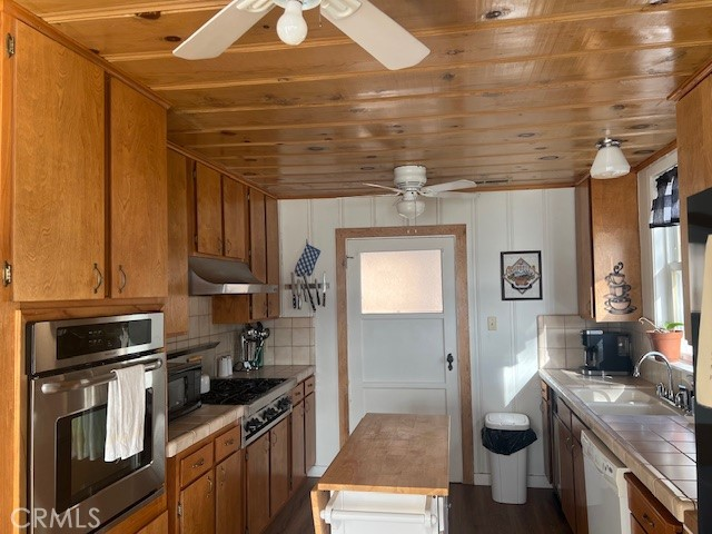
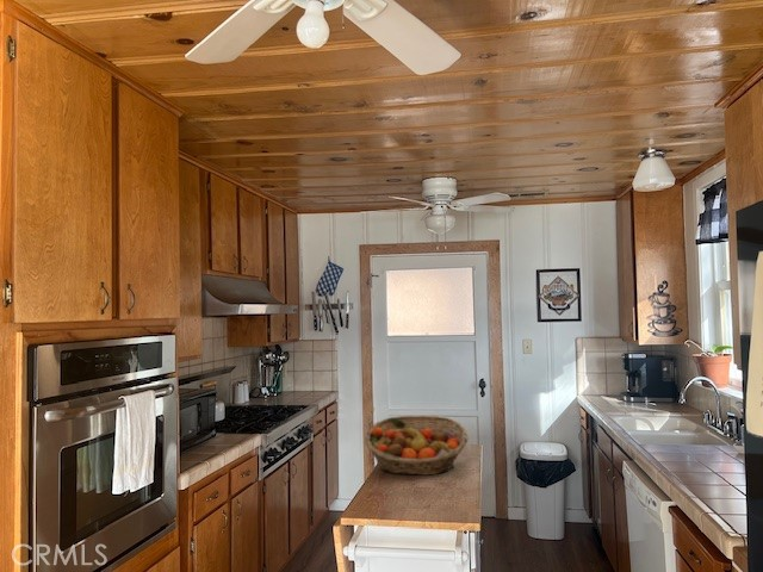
+ fruit basket [364,415,470,477]
